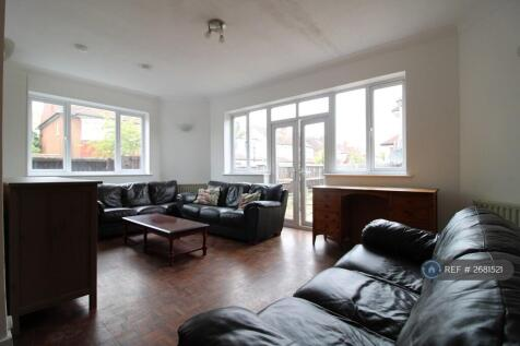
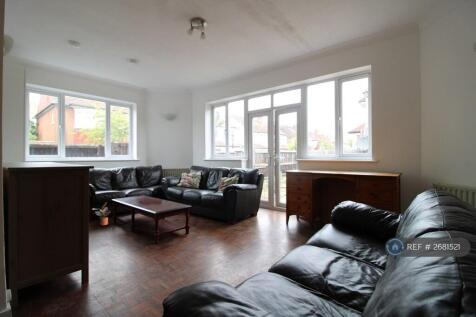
+ potted plant [92,202,111,226]
